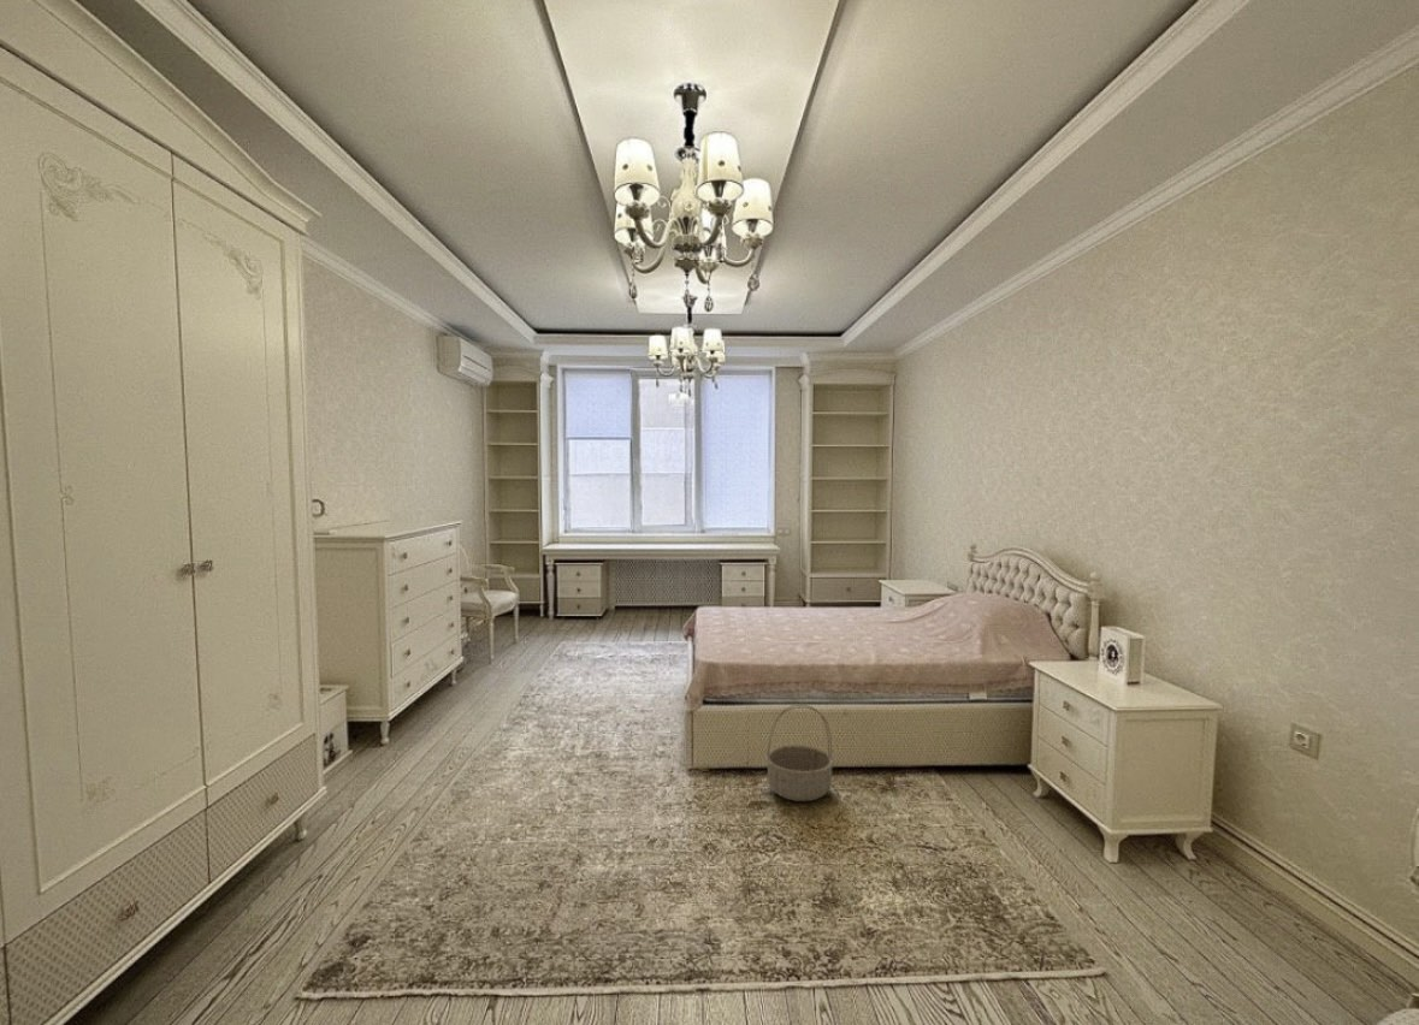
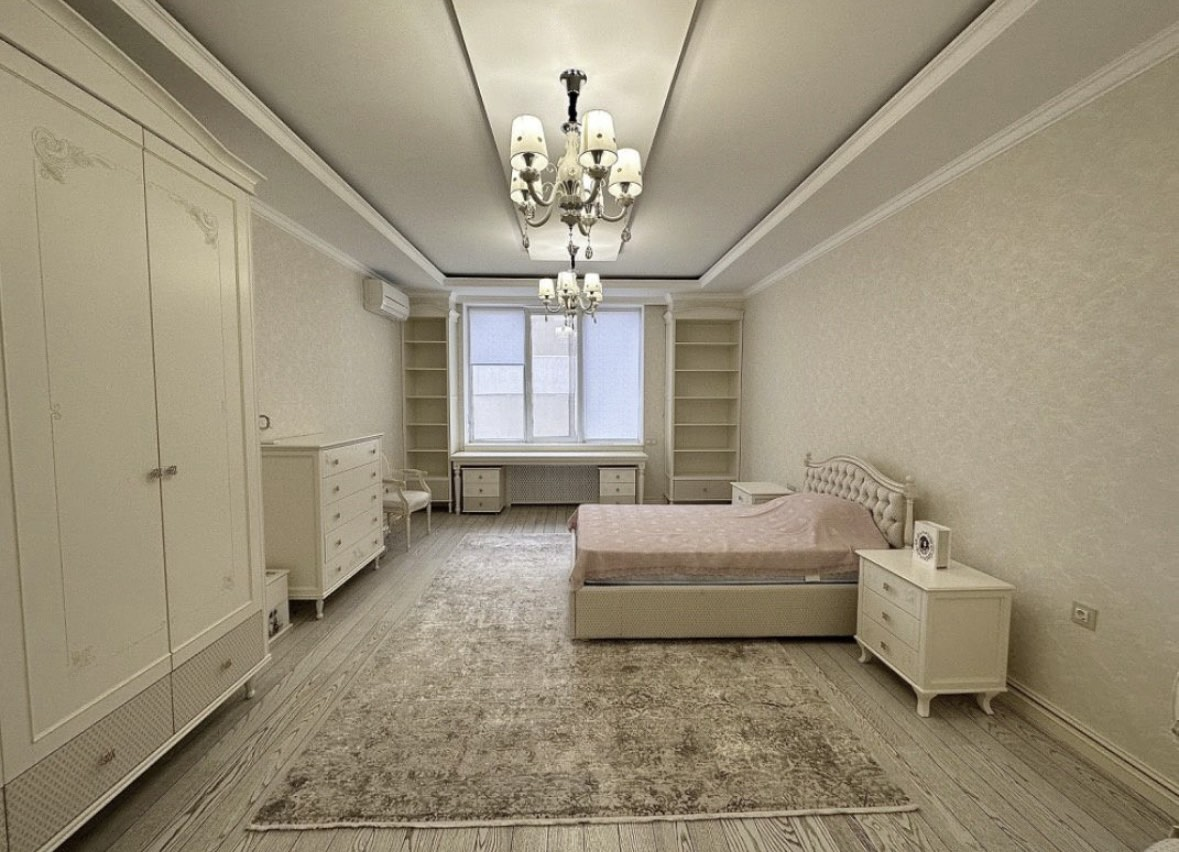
- basket [764,704,835,802]
